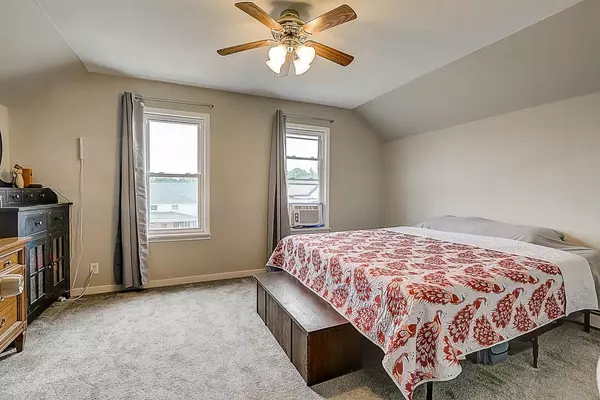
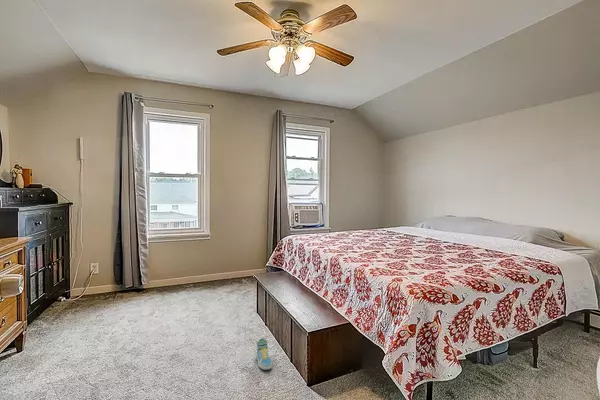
+ sneaker [256,337,273,371]
